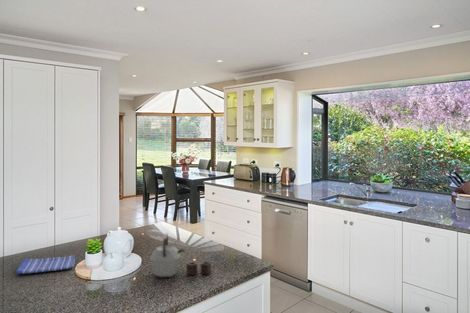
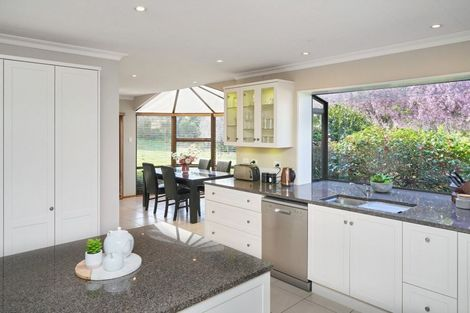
- dish towel [15,254,76,275]
- kettle [149,233,212,278]
